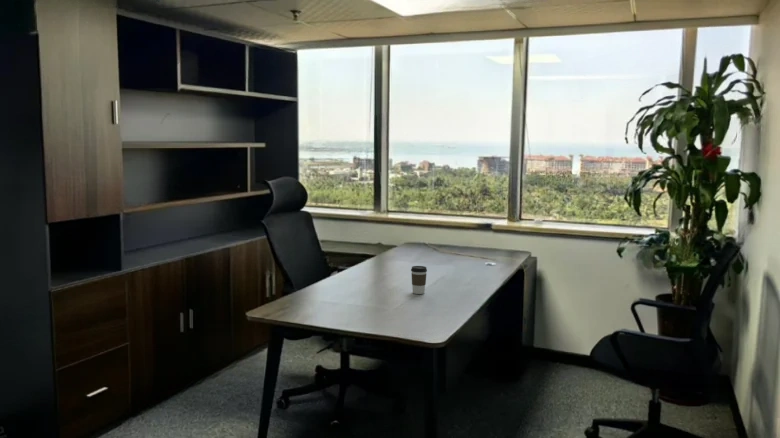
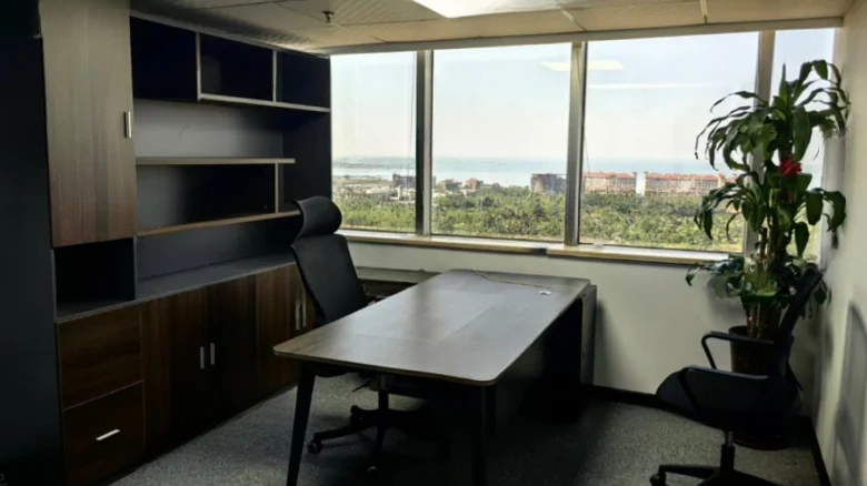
- coffee cup [410,265,428,295]
